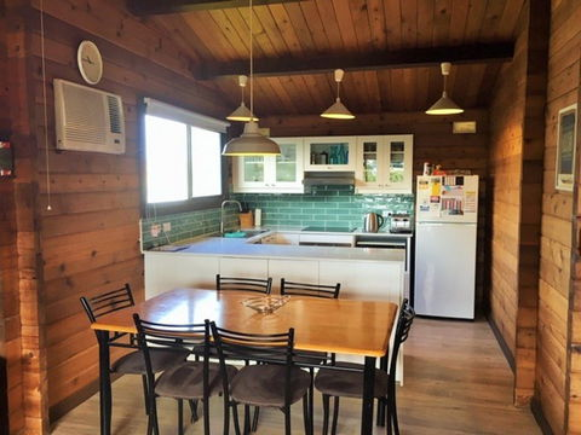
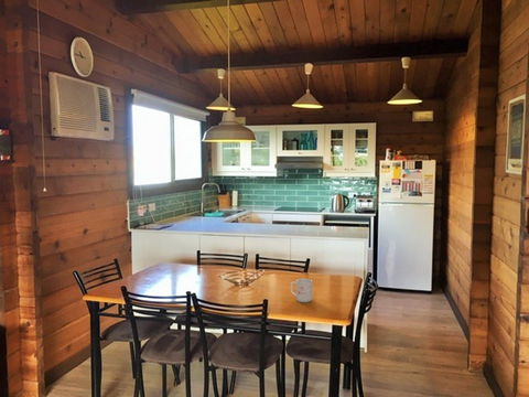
+ mug [290,277,314,303]
